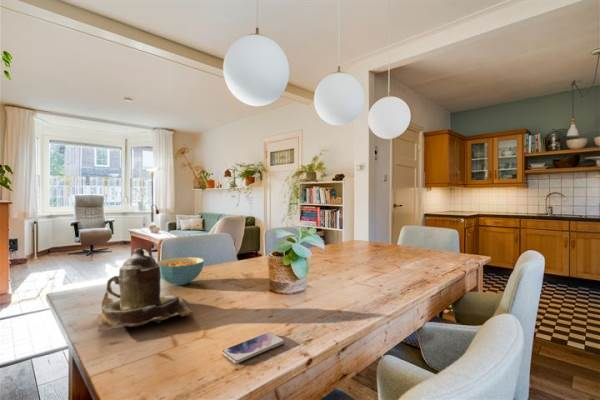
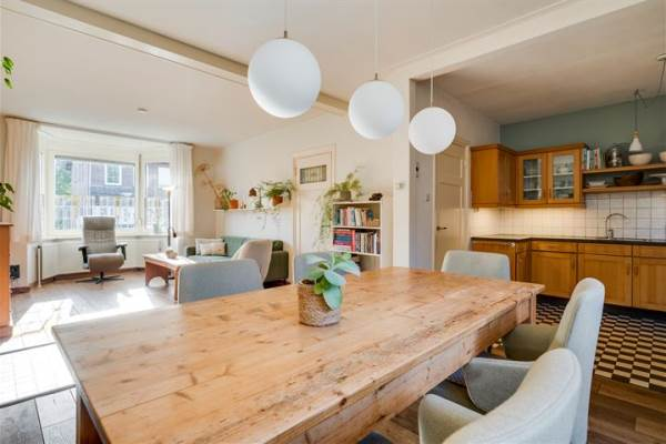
- smartphone [221,331,286,364]
- cereal bowl [156,256,205,286]
- teapot [97,247,195,333]
